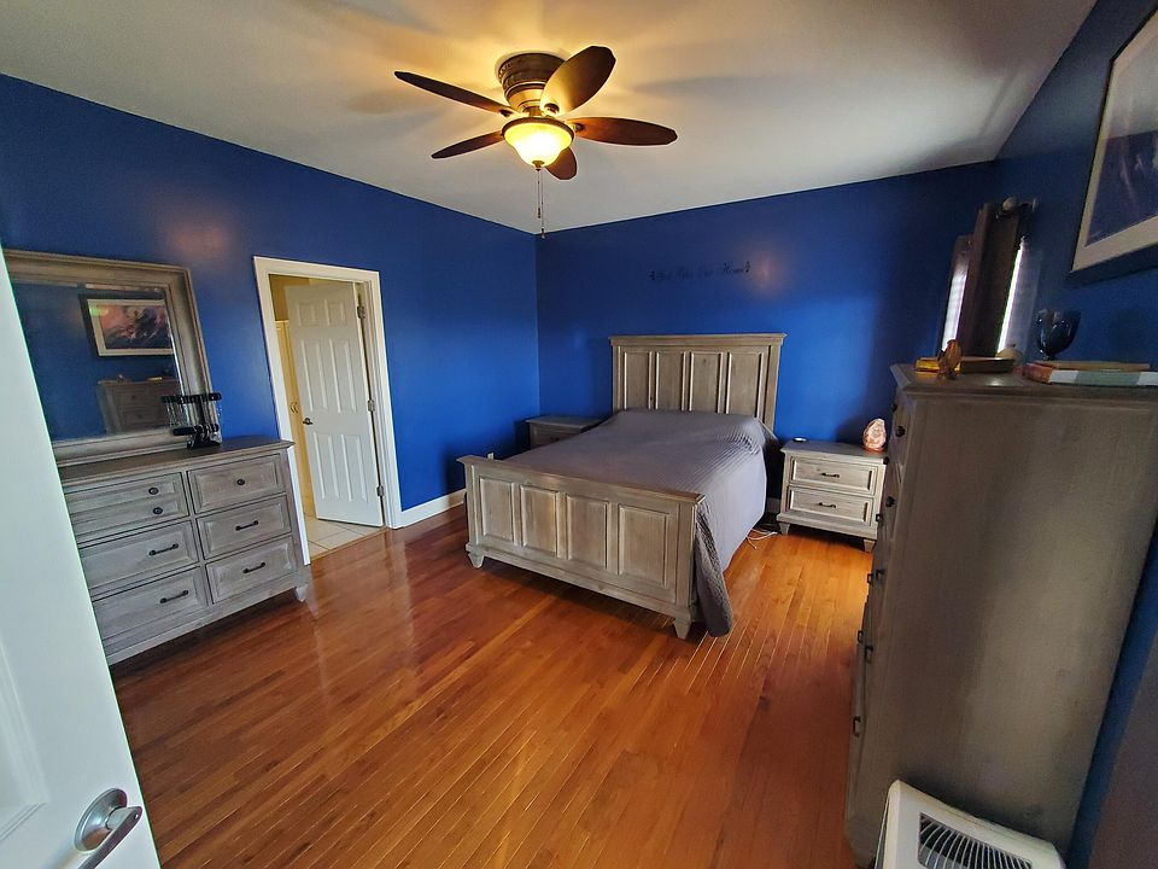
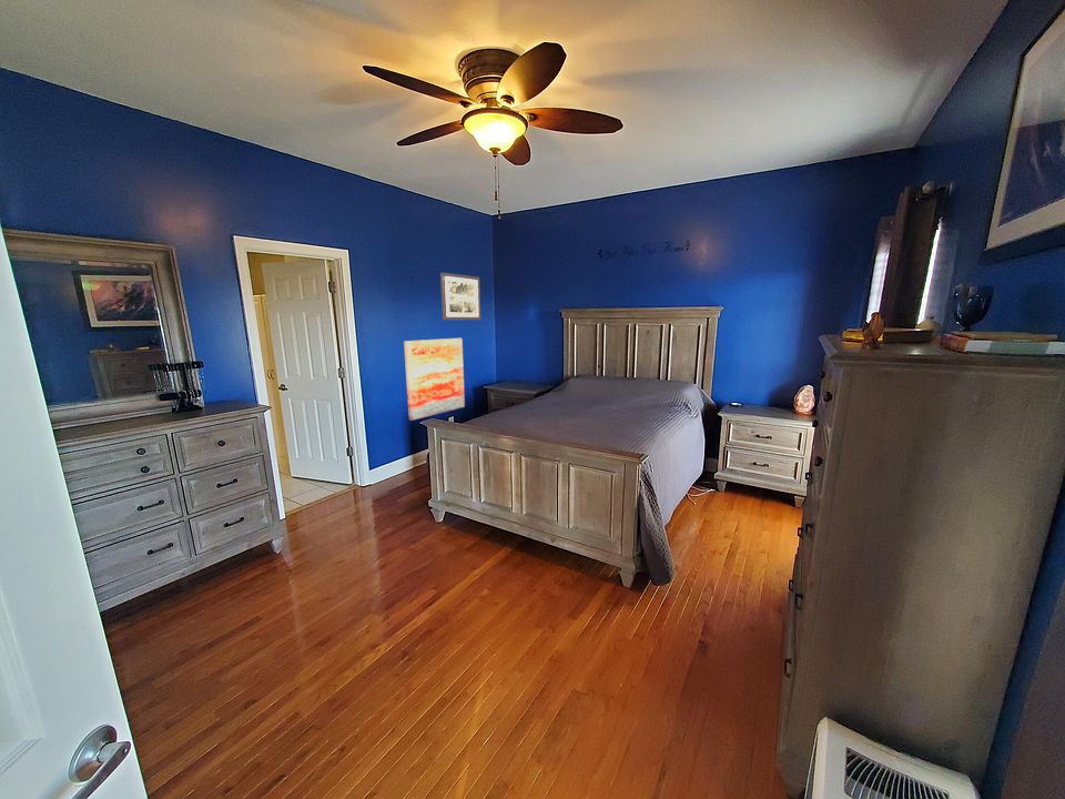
+ wall art [403,337,466,422]
+ wall art [439,272,481,321]
